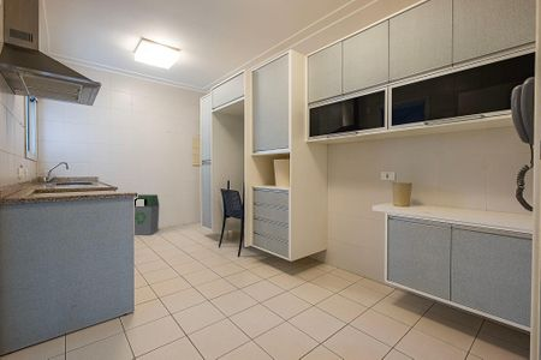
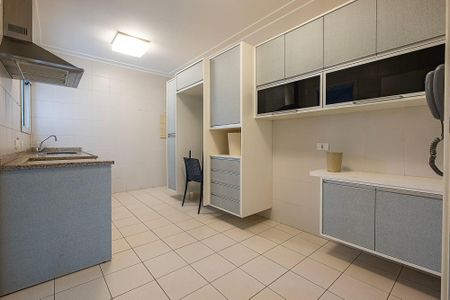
- trash bin [133,193,160,236]
